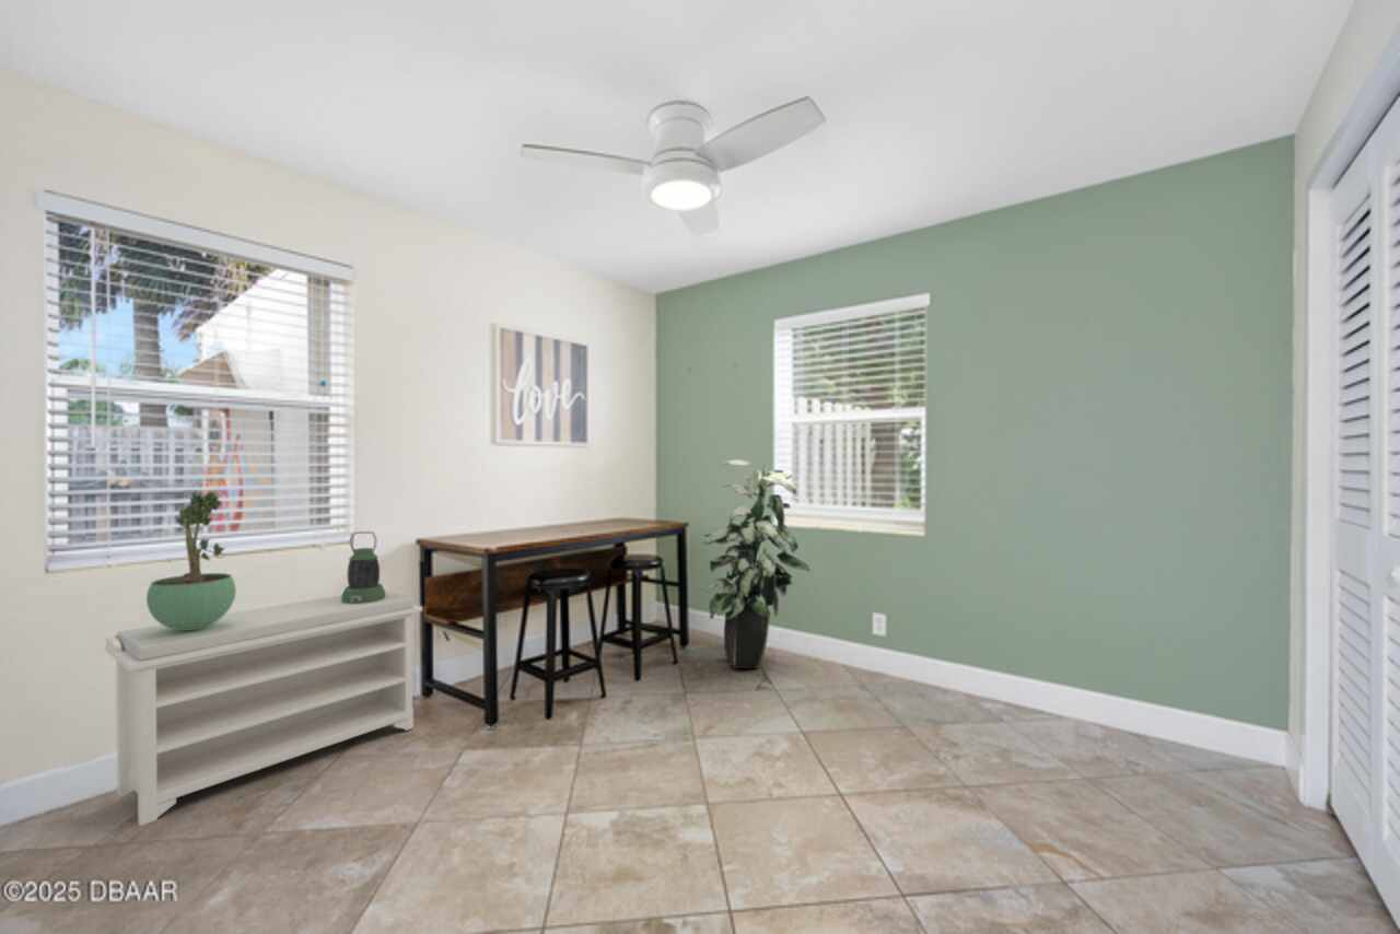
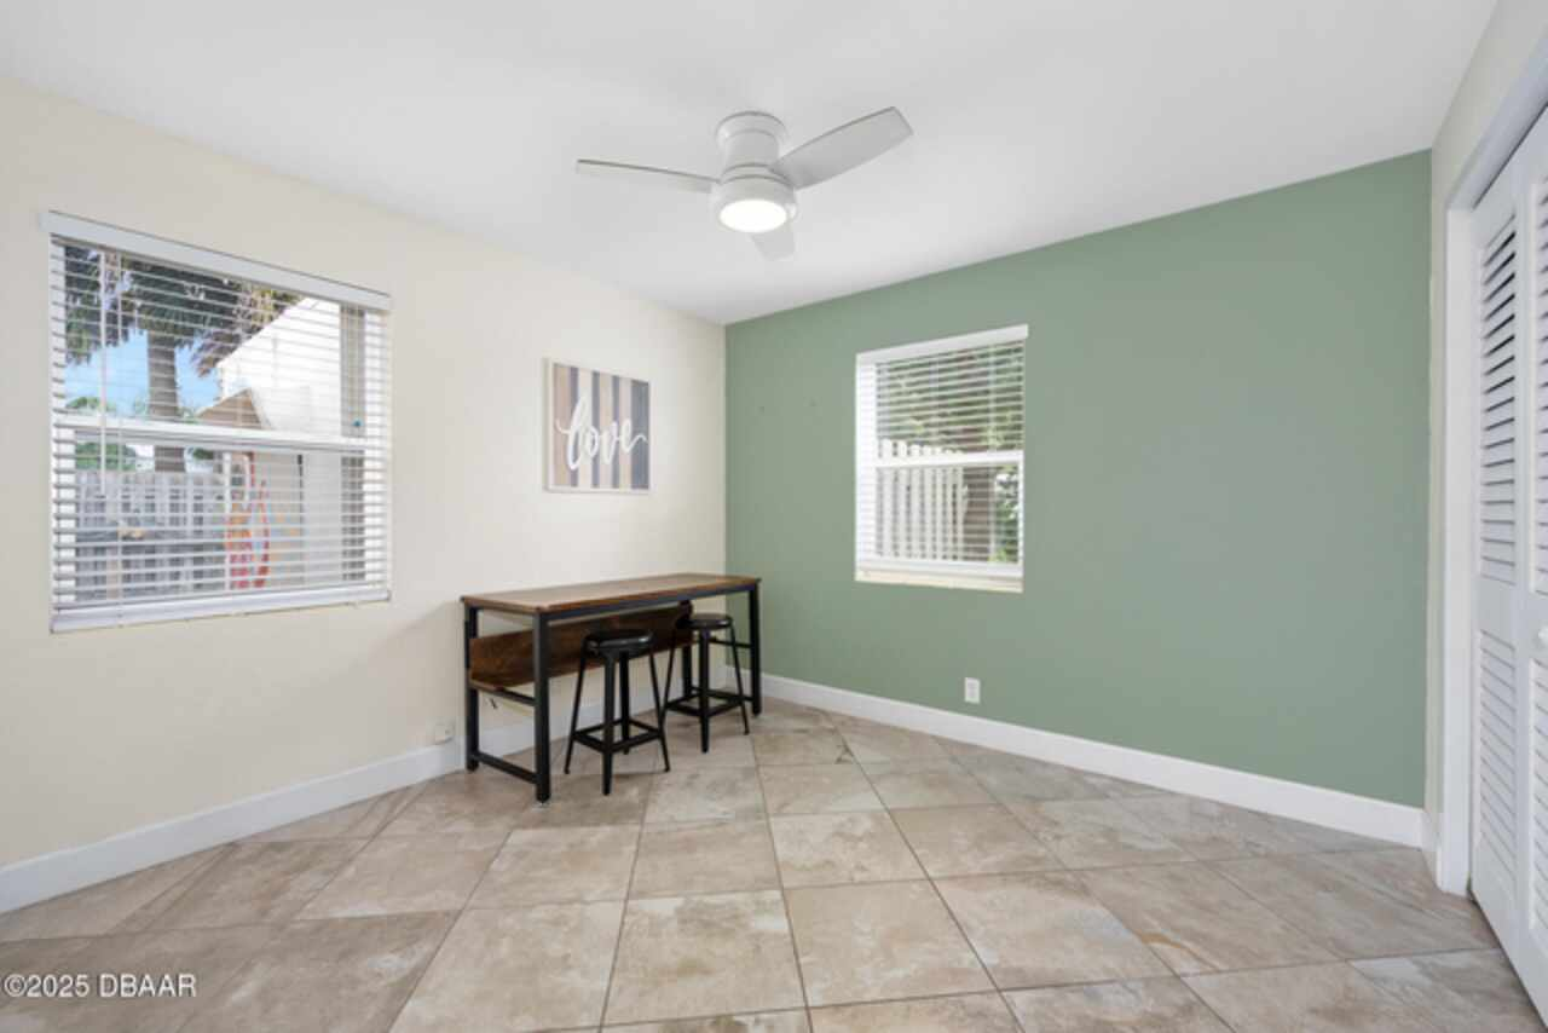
- lantern [341,530,385,604]
- bench [104,588,423,827]
- indoor plant [700,459,810,669]
- potted plant [145,490,237,630]
